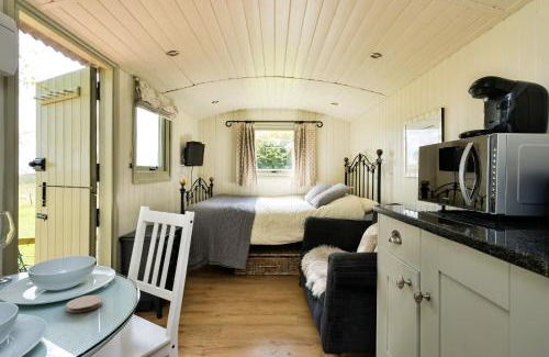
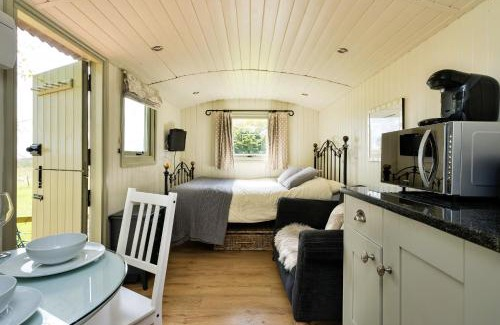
- coaster [65,294,104,314]
